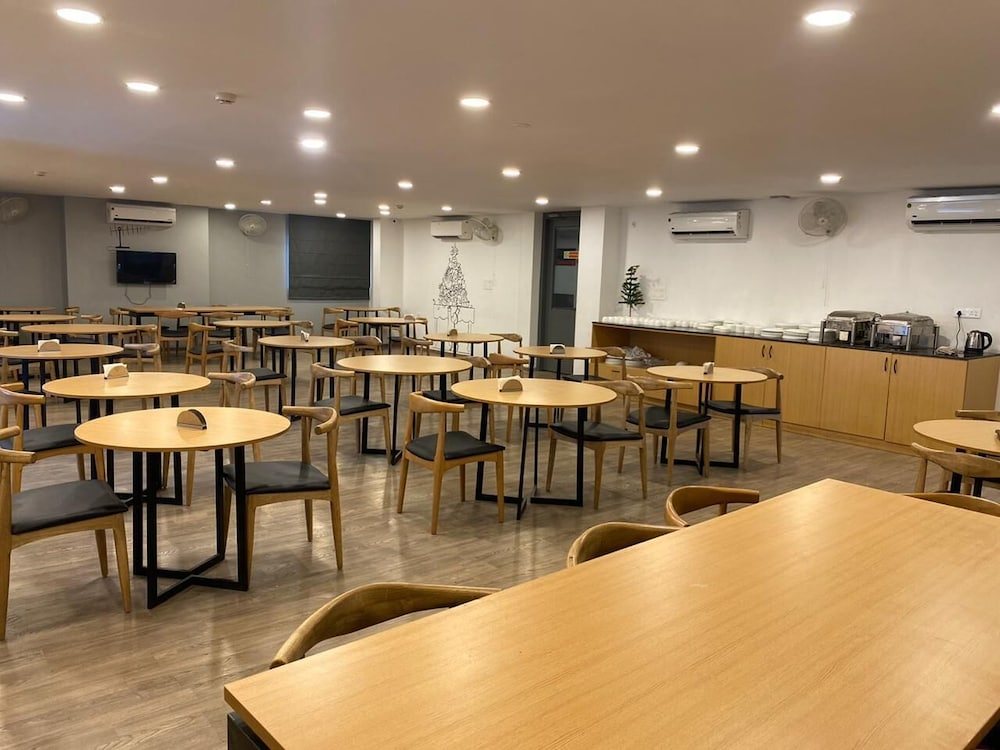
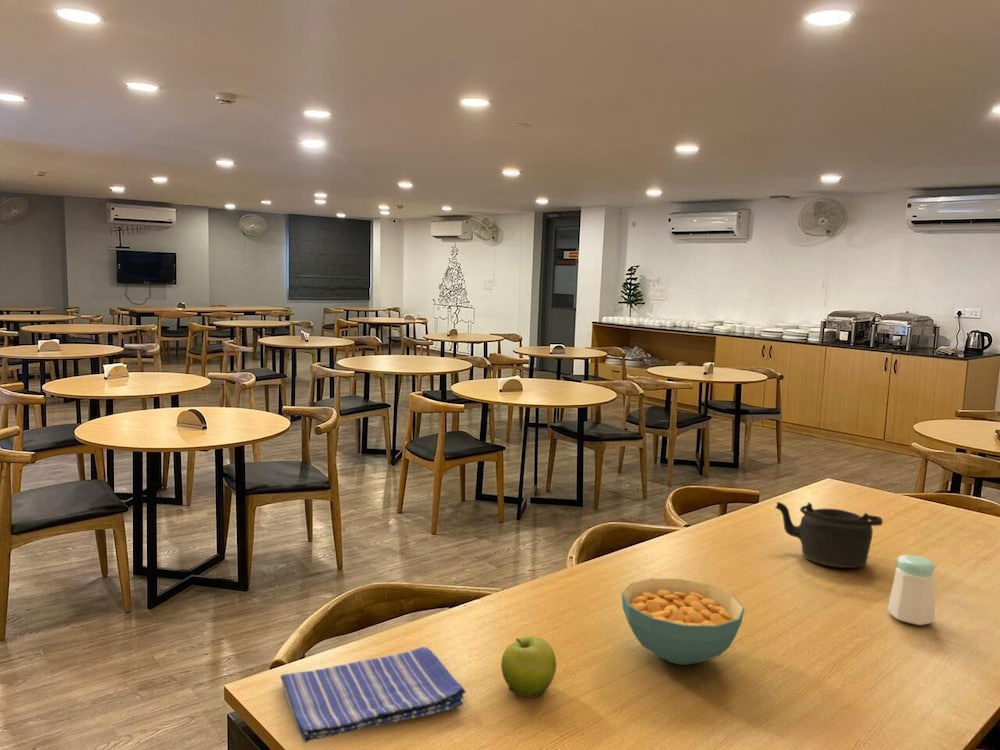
+ fruit [500,635,557,698]
+ dish towel [279,646,467,744]
+ teapot [774,501,884,569]
+ cereal bowl [621,577,746,666]
+ salt shaker [887,554,936,626]
